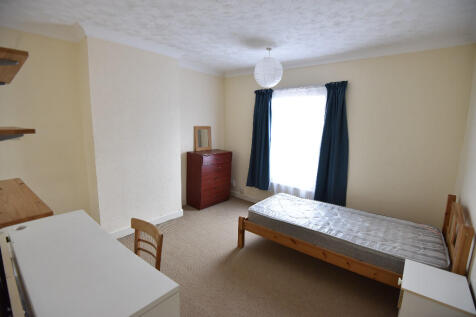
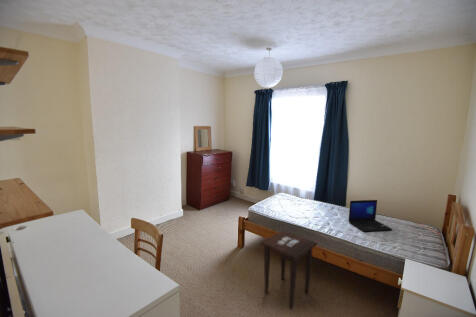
+ side table [259,229,318,310]
+ laptop [348,199,393,233]
